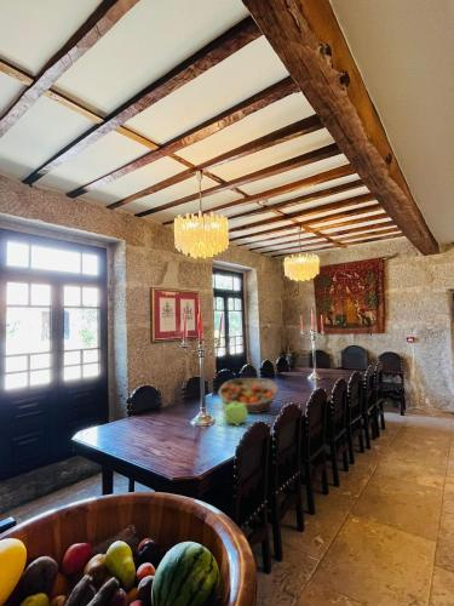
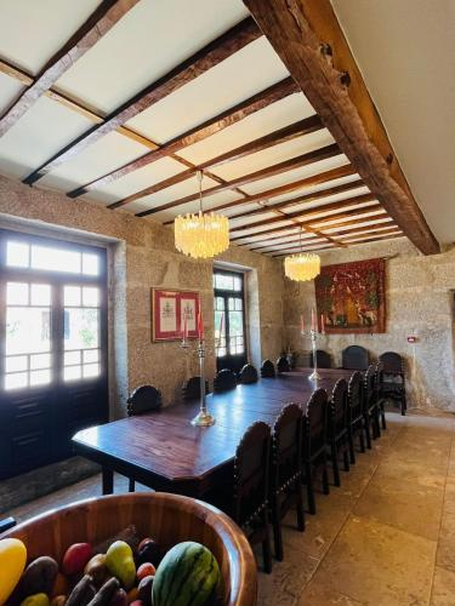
- fruit basket [217,377,280,415]
- teapot [220,400,249,427]
